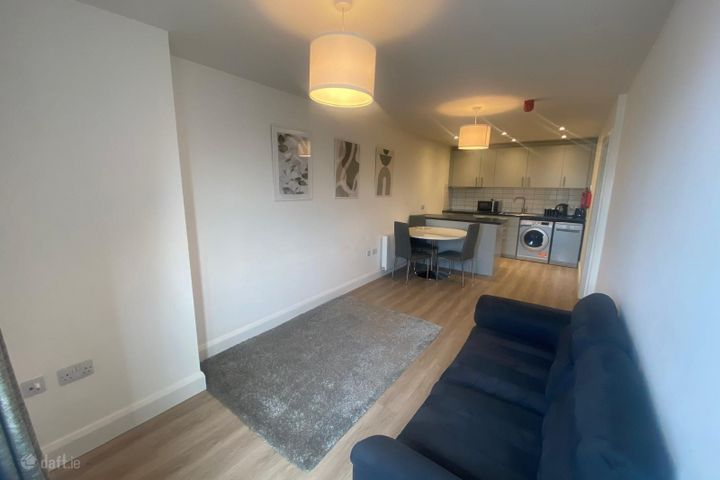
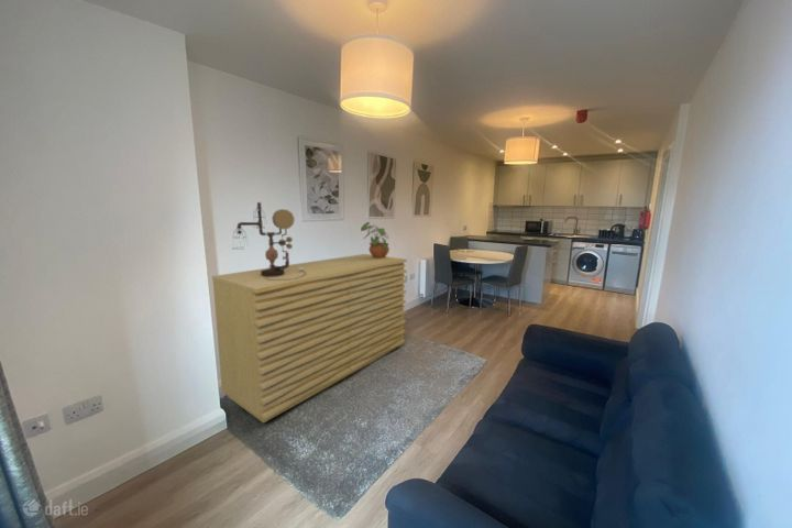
+ potted plant [360,221,391,258]
+ sideboard [211,253,408,425]
+ table lamp [231,201,306,280]
